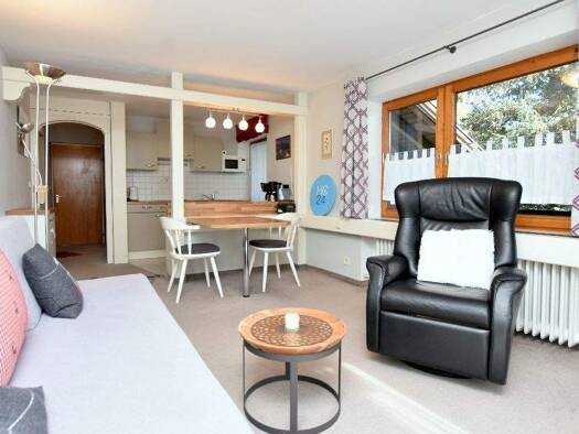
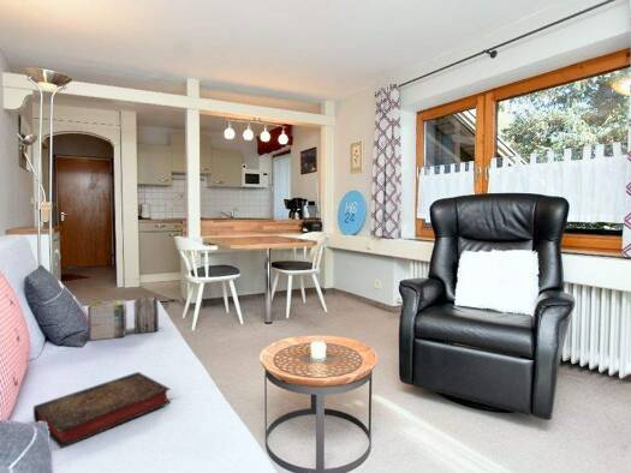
+ book [32,371,172,449]
+ magazine [87,297,160,341]
